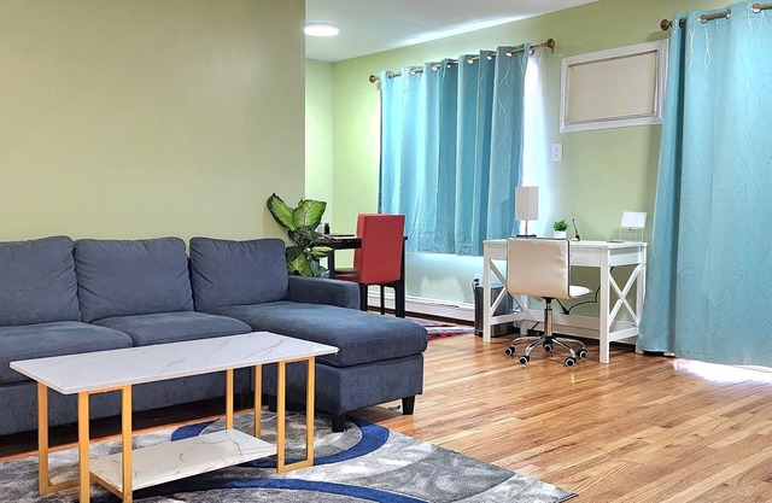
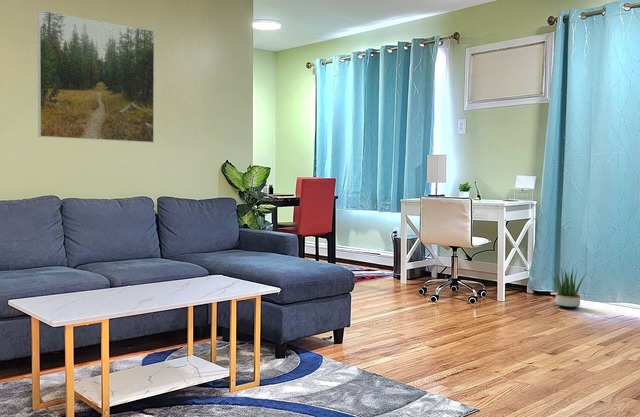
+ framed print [37,9,155,144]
+ potted plant [550,268,587,309]
